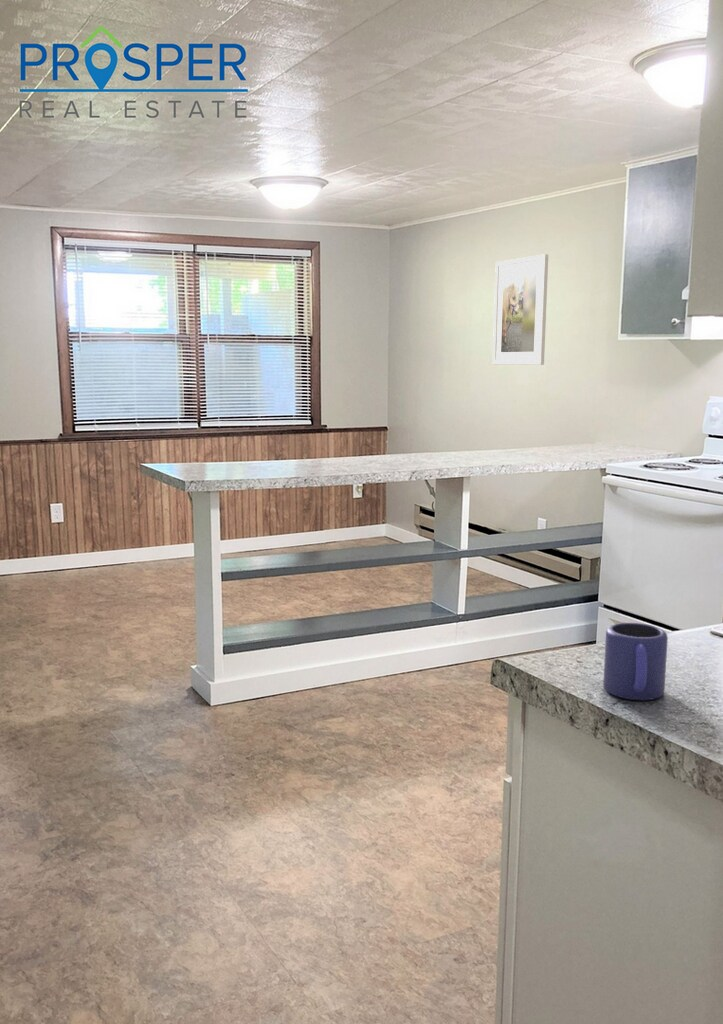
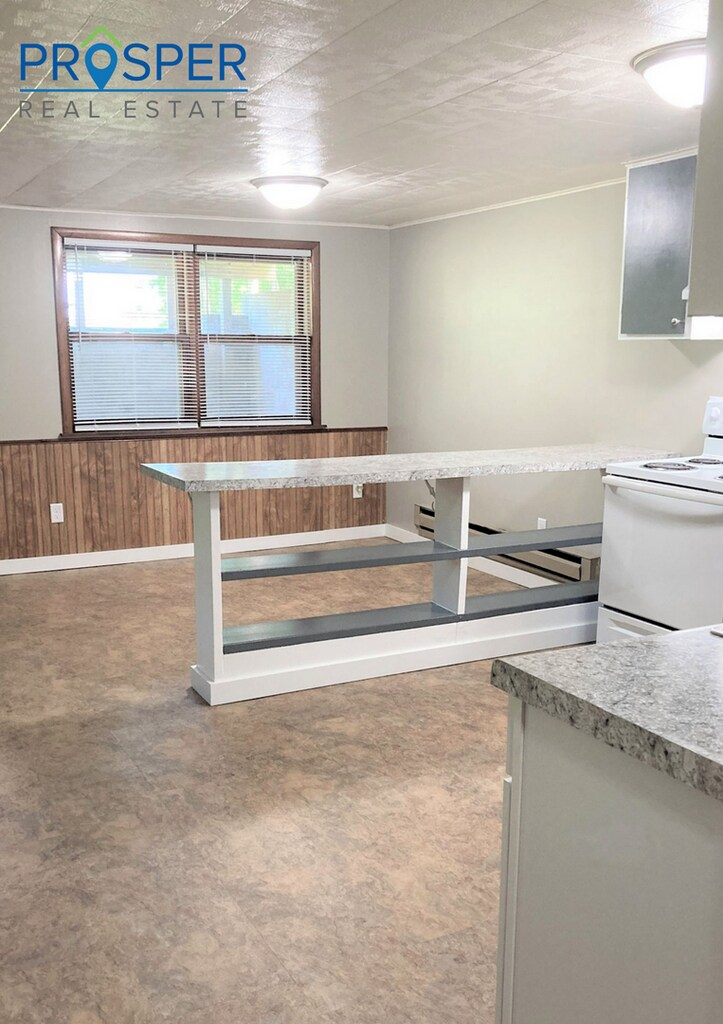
- mug [602,622,669,701]
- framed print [492,253,549,366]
